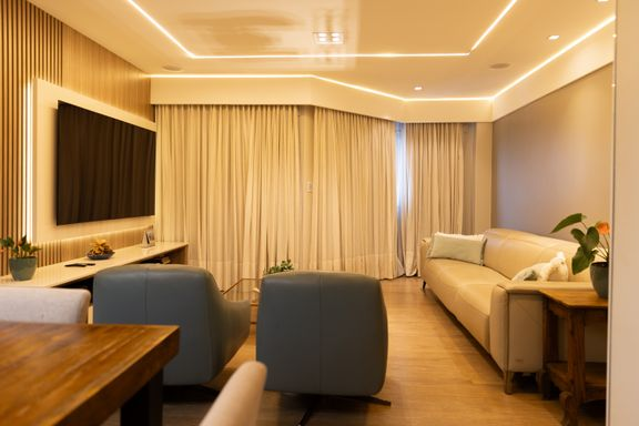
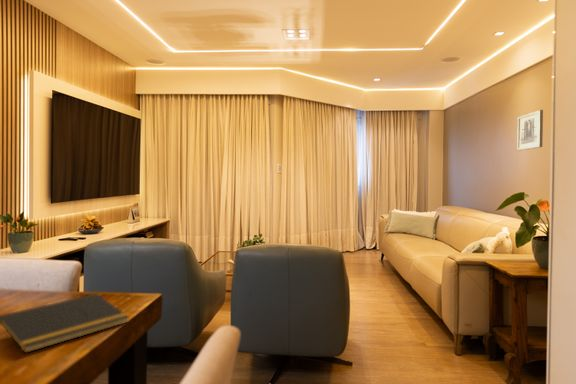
+ notepad [0,293,130,354]
+ wall art [516,109,544,152]
